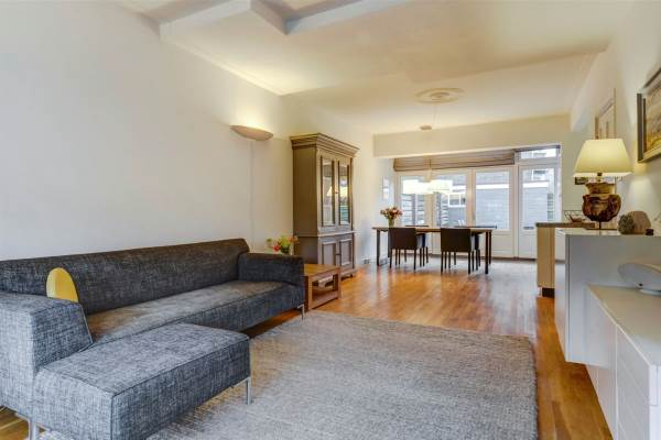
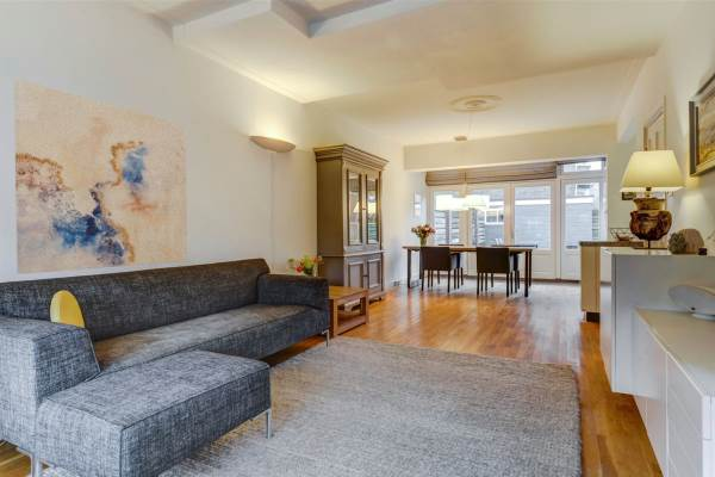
+ wall art [13,79,188,274]
